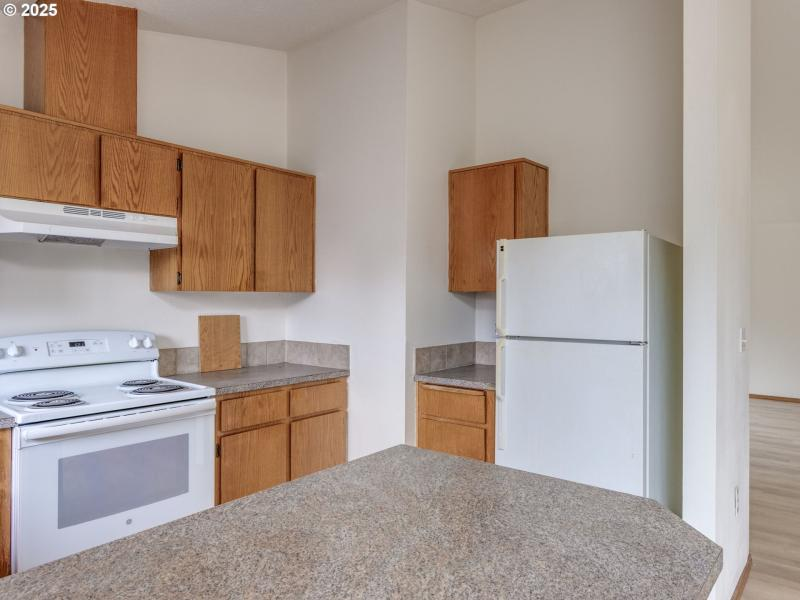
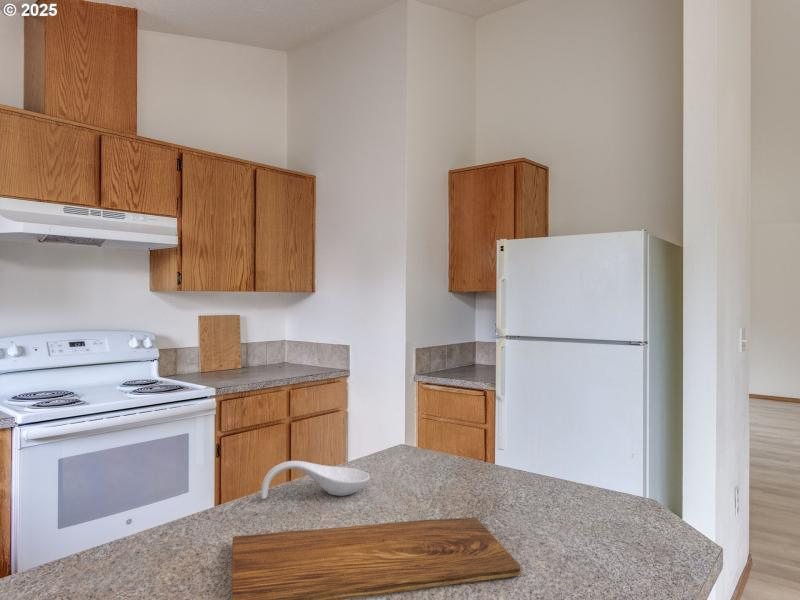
+ cutting board [231,516,521,600]
+ spoon rest [260,460,371,500]
